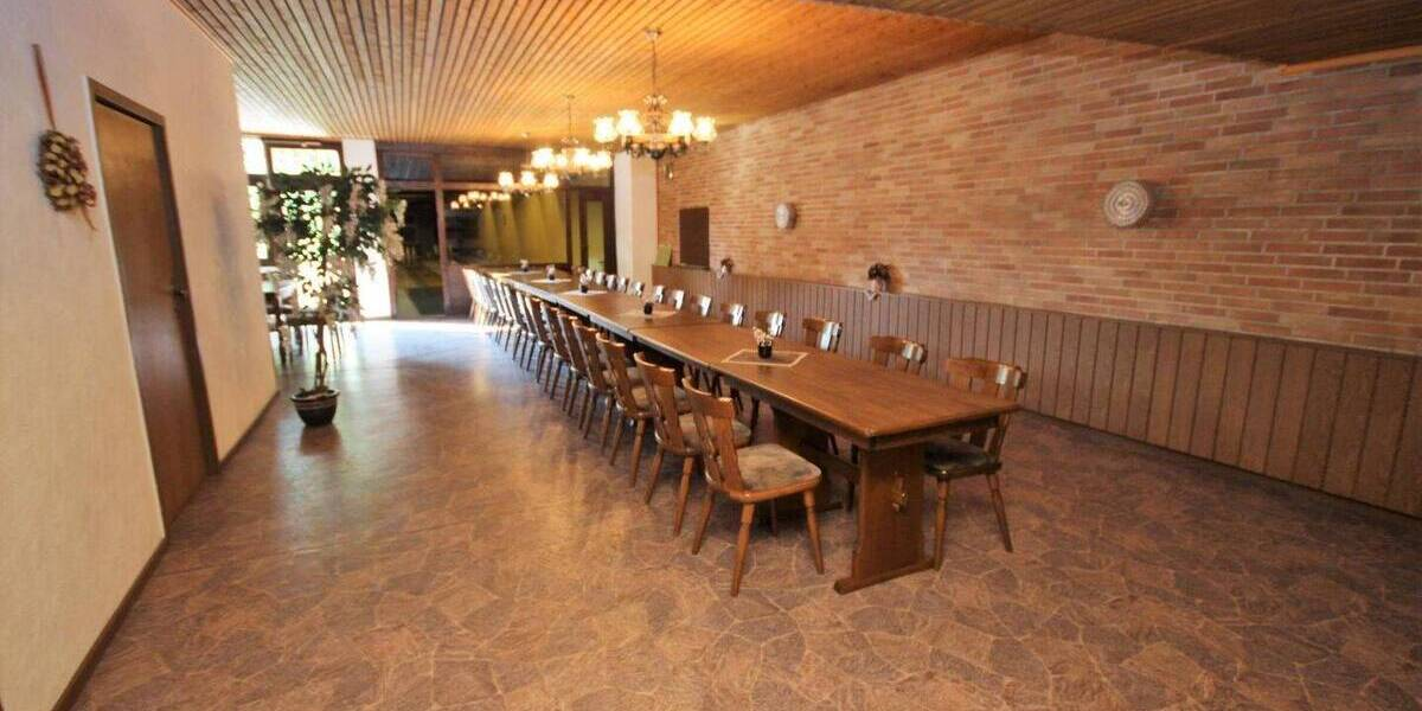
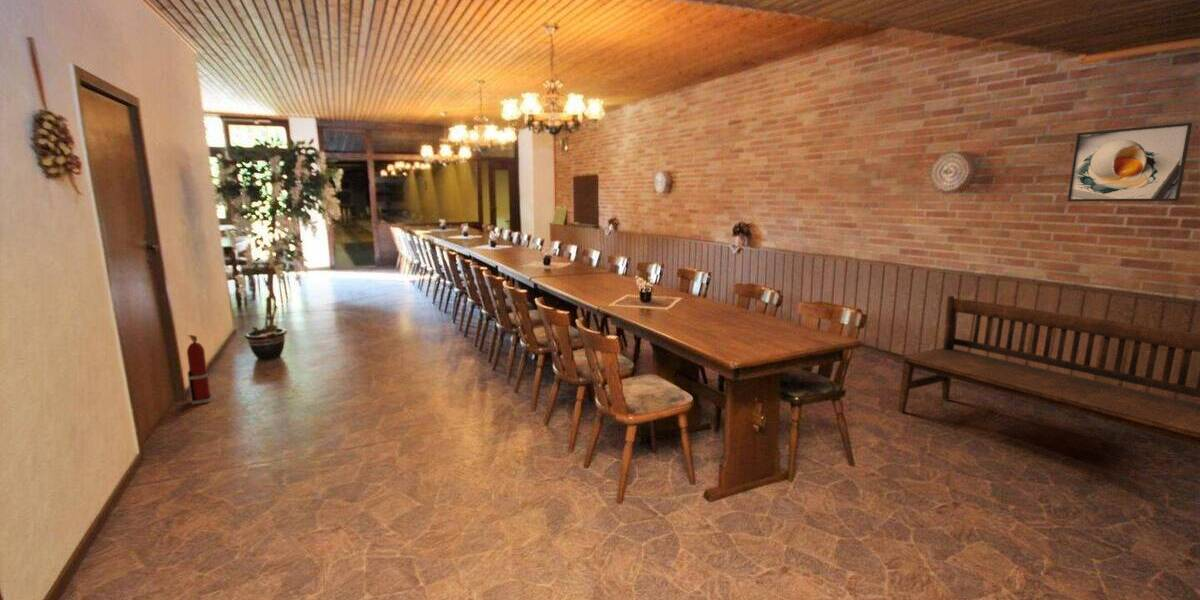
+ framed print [1066,122,1194,202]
+ fire extinguisher [186,334,213,405]
+ bench [897,295,1200,446]
